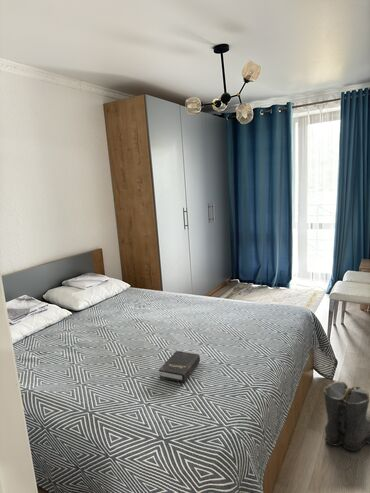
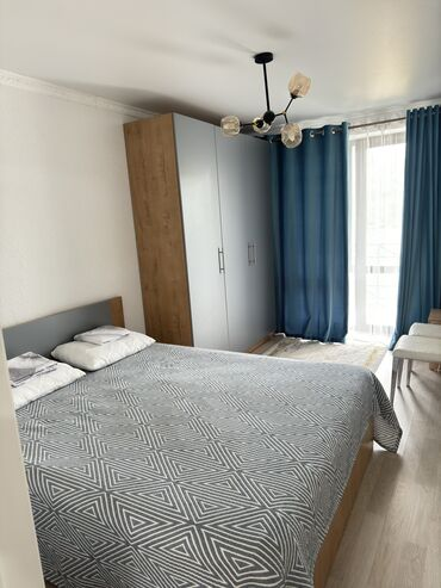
- boots [323,380,370,452]
- hardback book [158,350,201,384]
